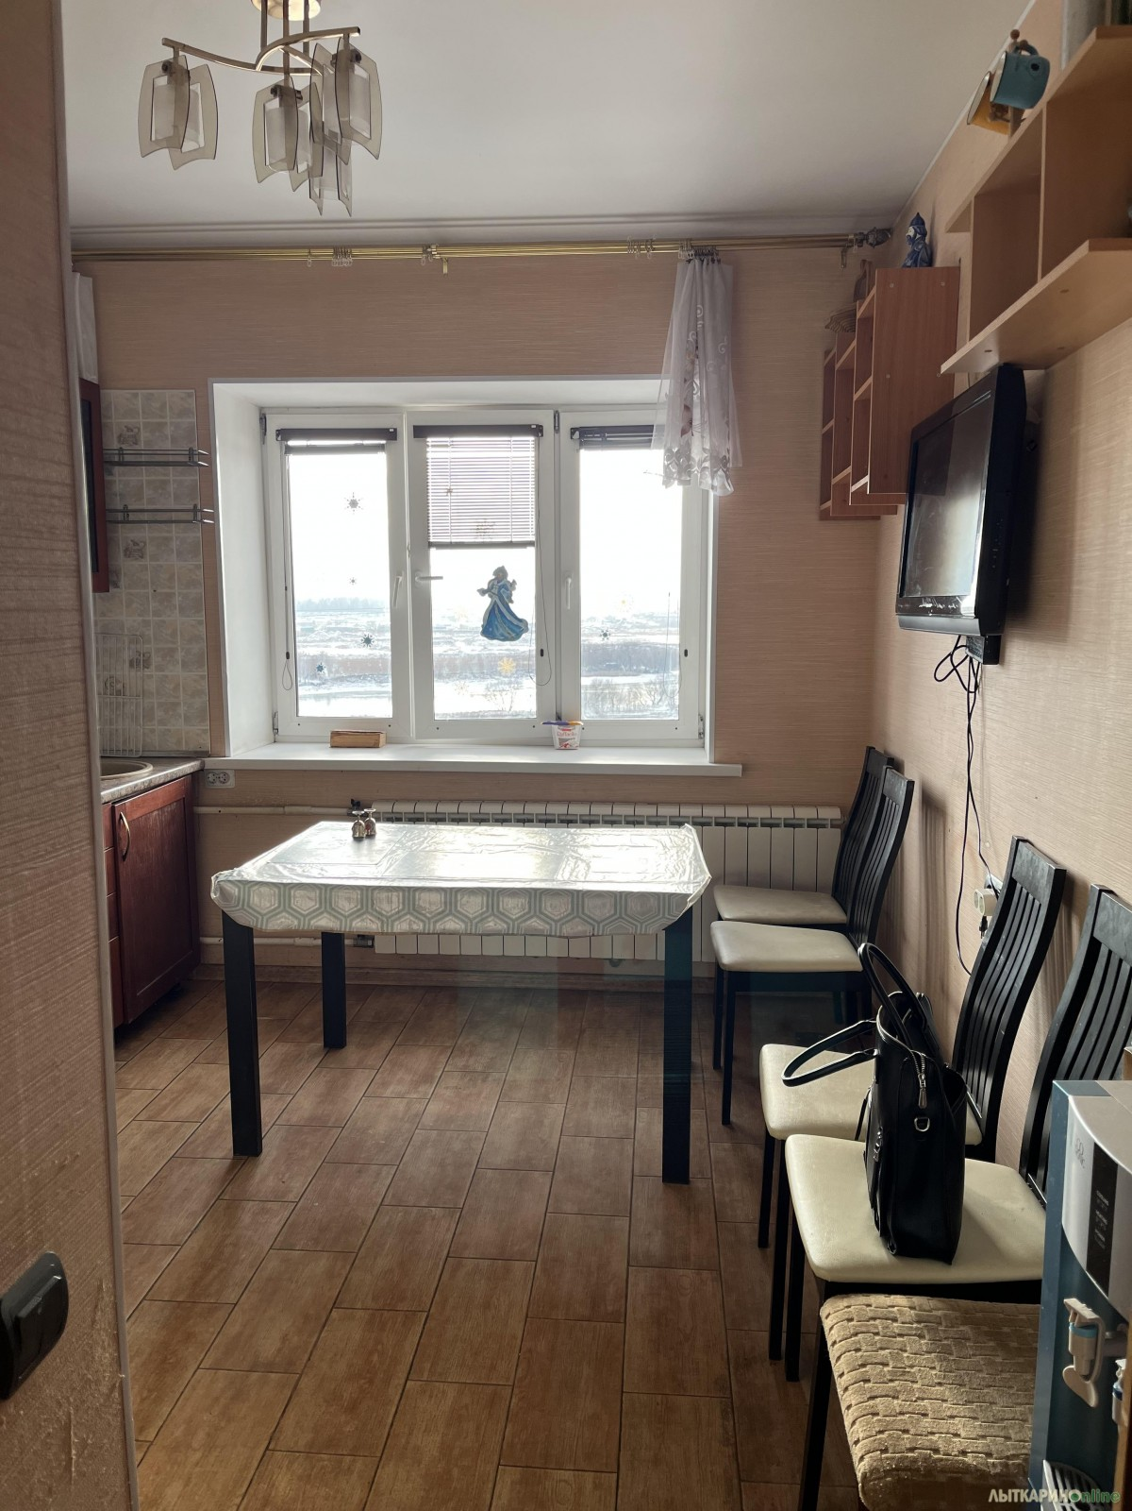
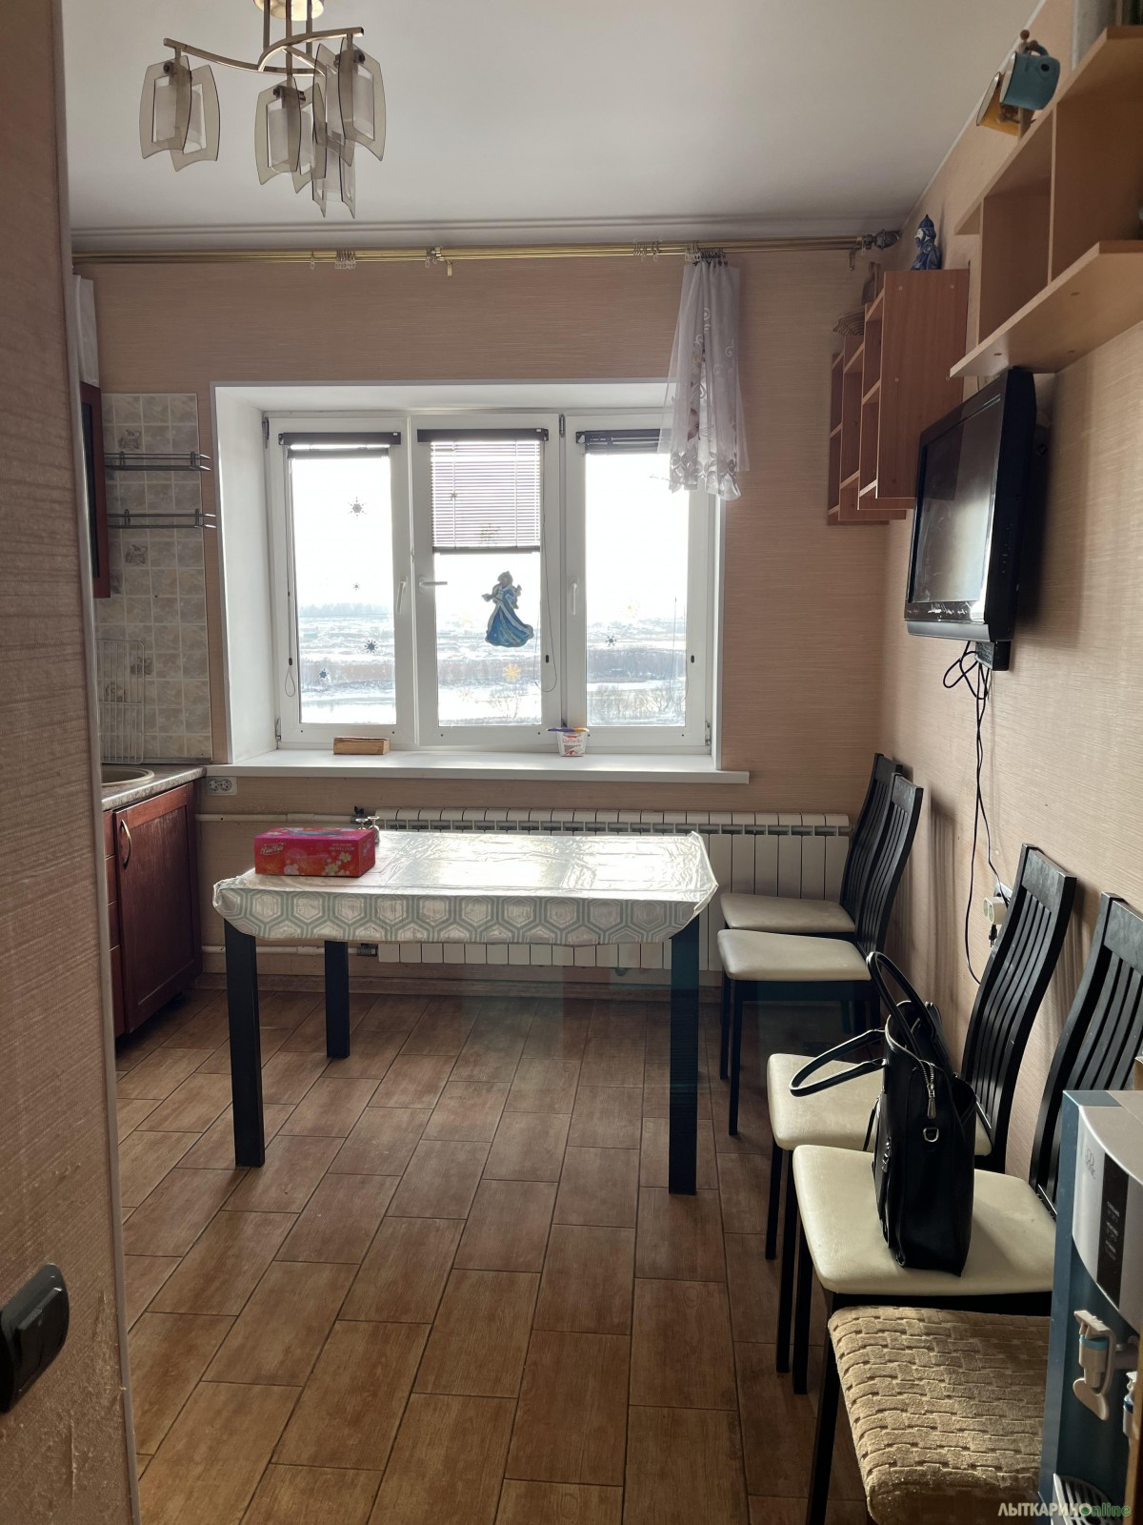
+ tissue box [253,826,376,877]
